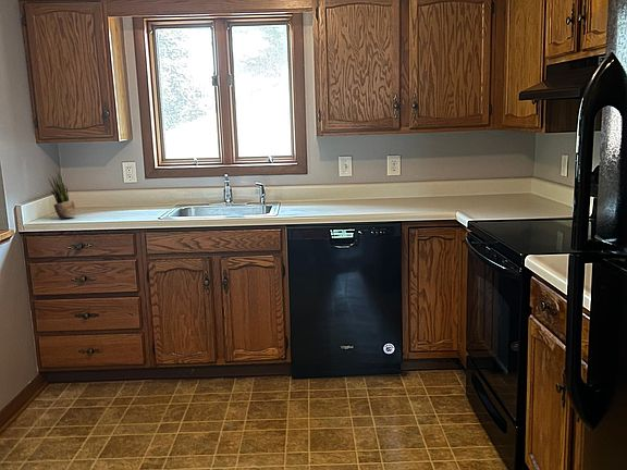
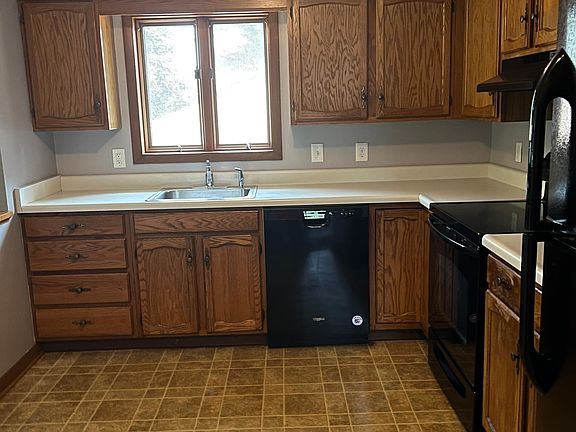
- potted plant [48,171,76,220]
